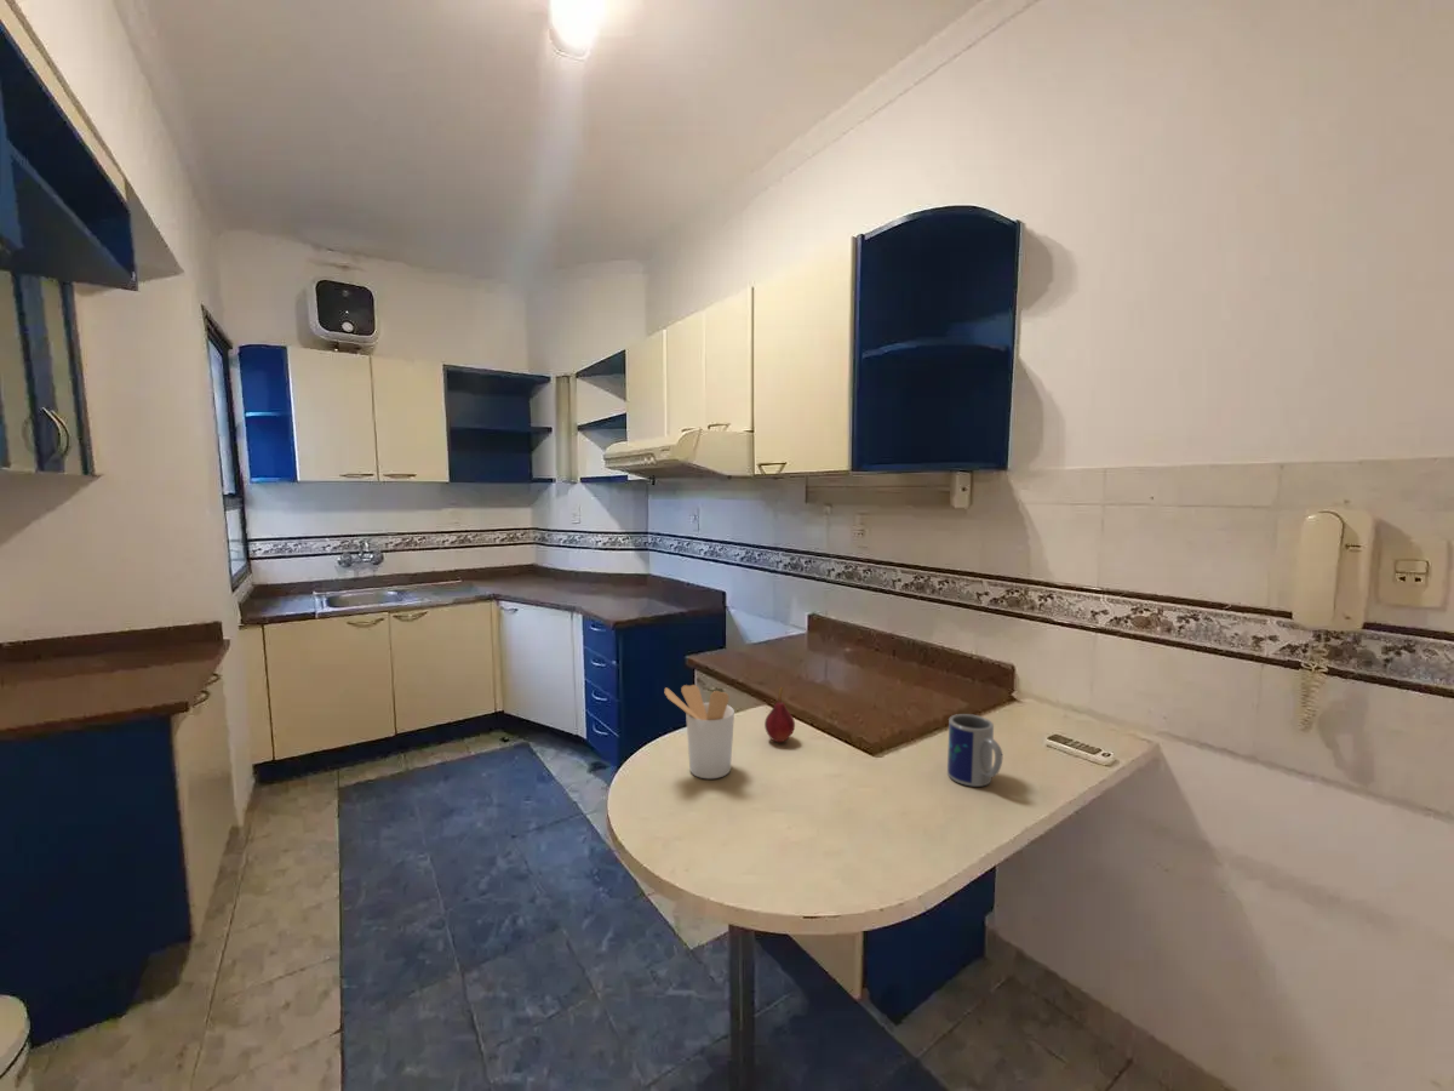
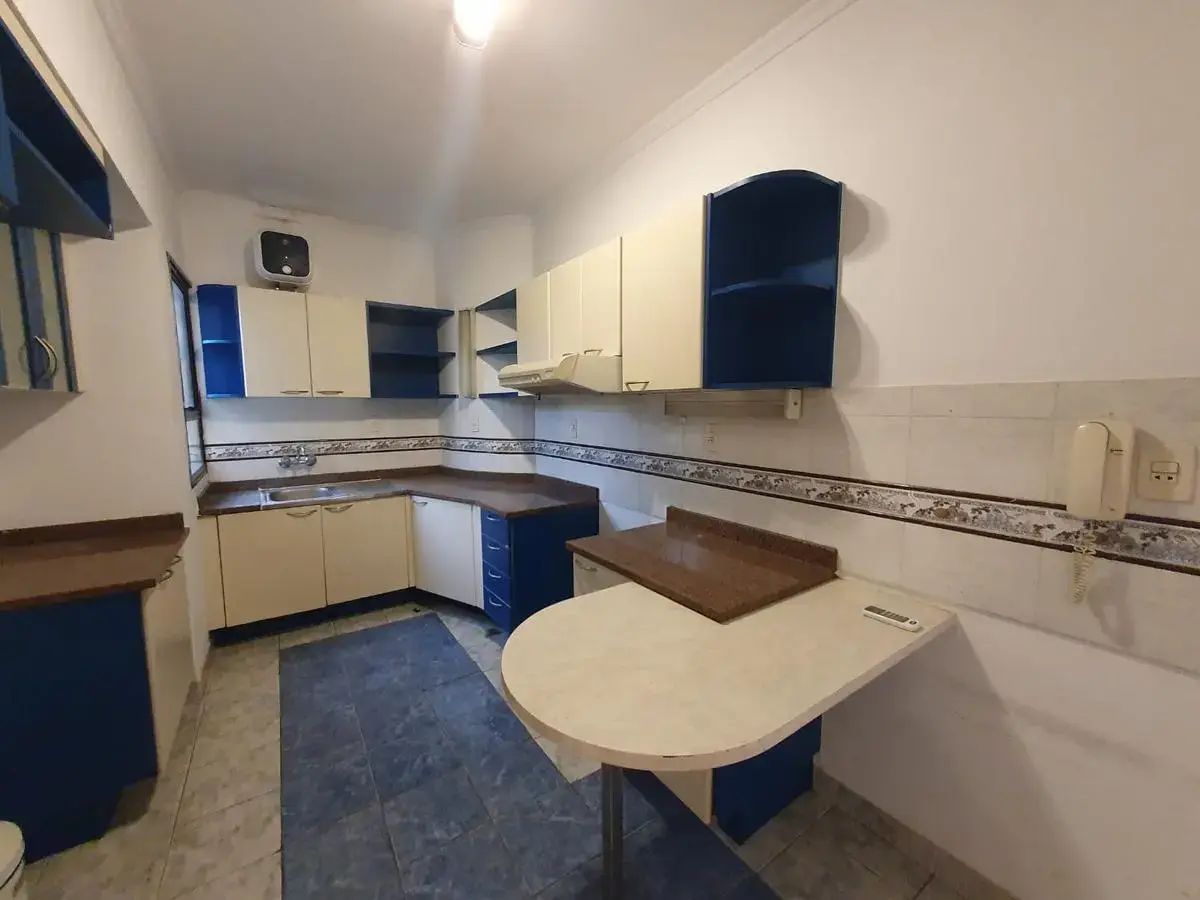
- fruit [763,686,796,743]
- utensil holder [664,684,735,779]
- mug [946,713,1003,788]
